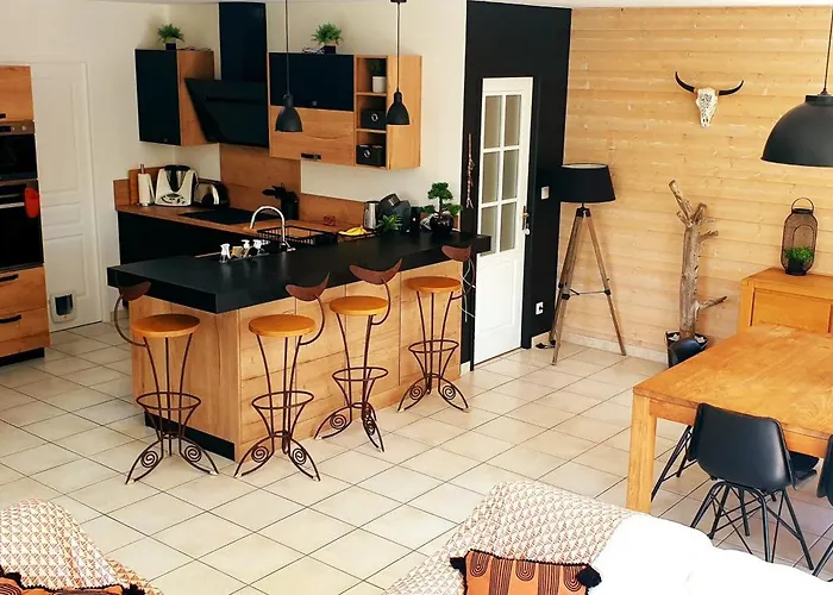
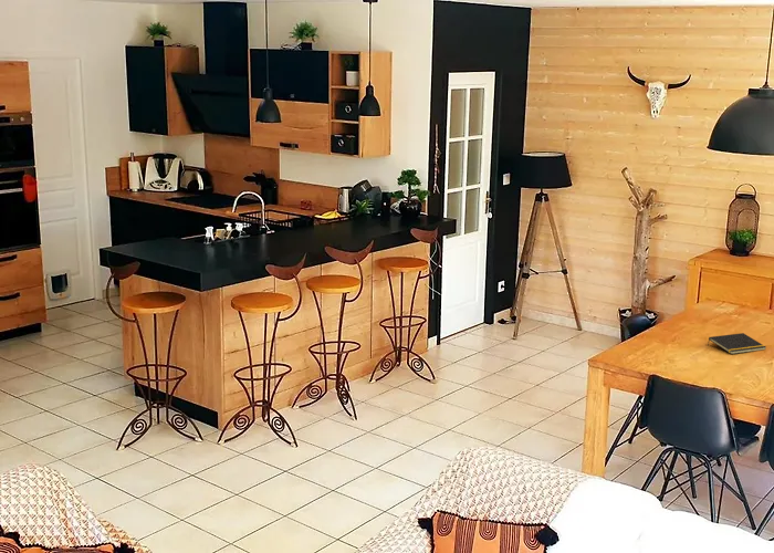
+ notepad [707,332,767,355]
